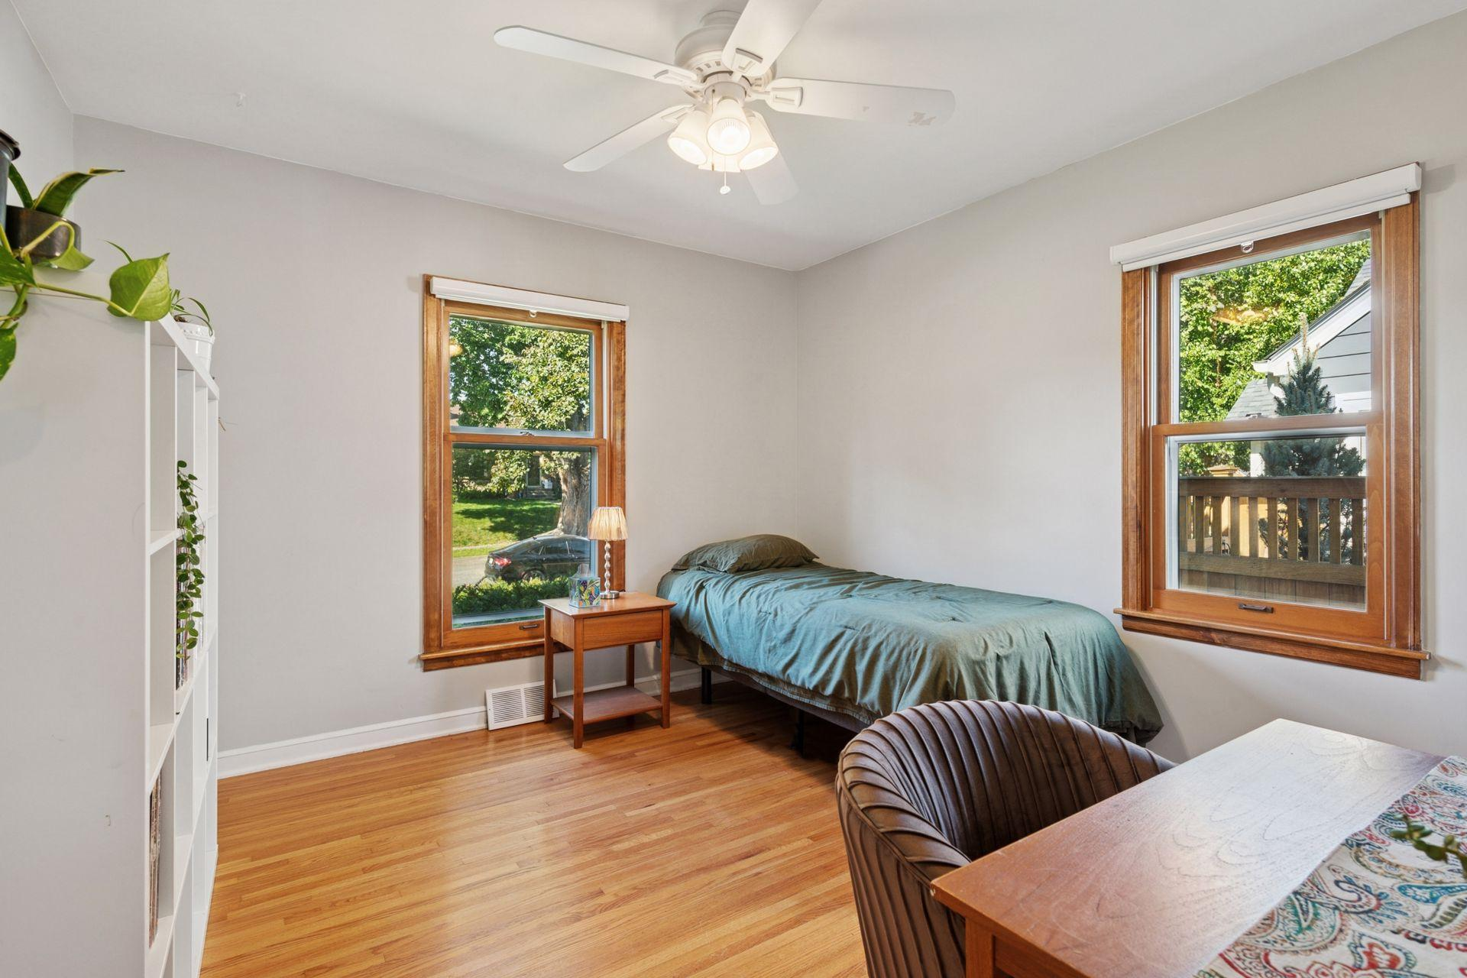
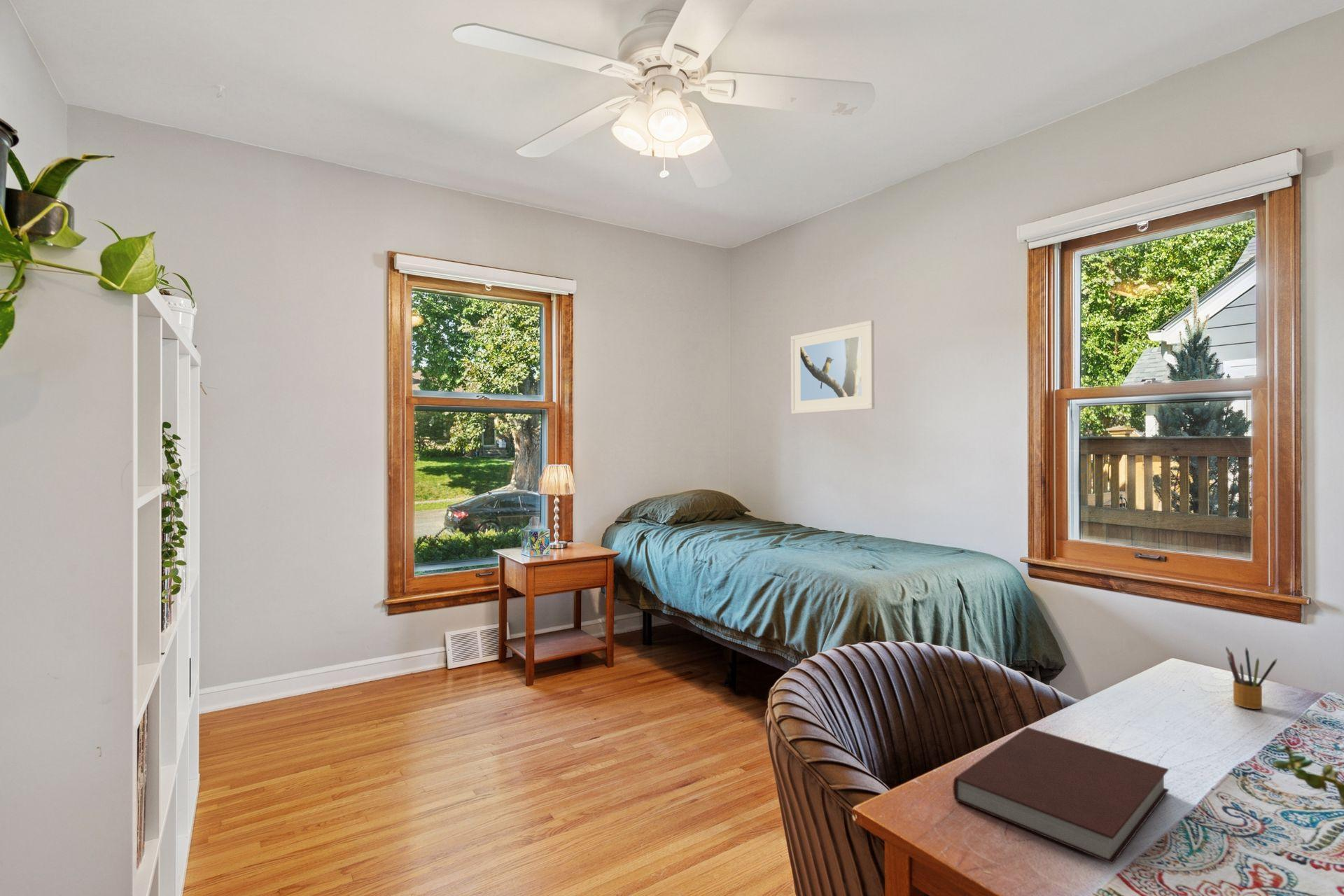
+ pencil box [1225,645,1278,710]
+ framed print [790,320,875,414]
+ notebook [952,727,1170,865]
